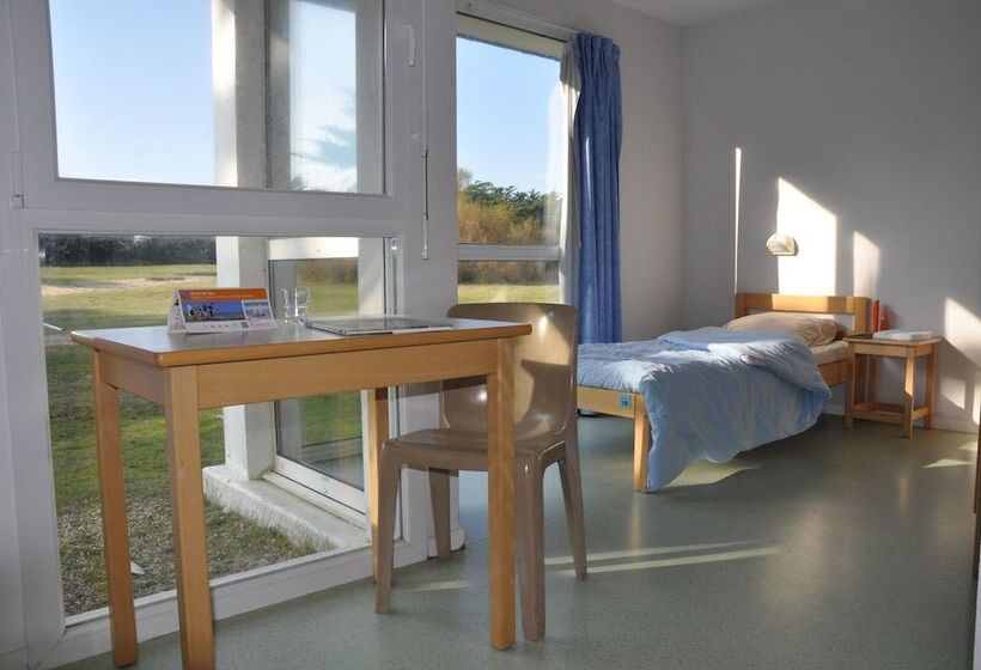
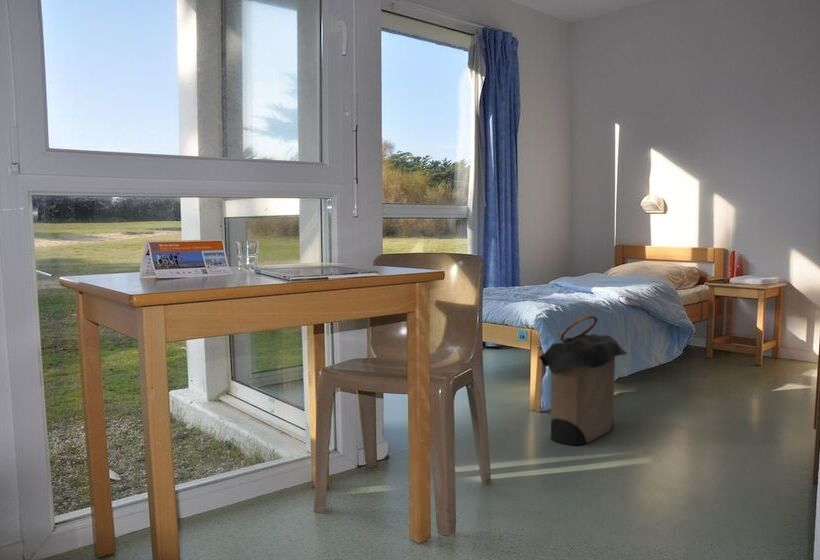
+ laundry hamper [538,314,629,446]
